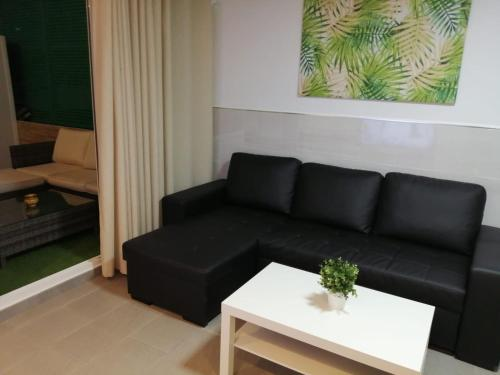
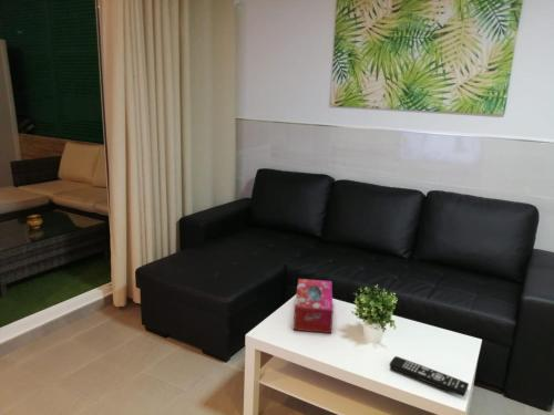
+ tissue box [293,278,335,334]
+ remote control [389,355,470,397]
